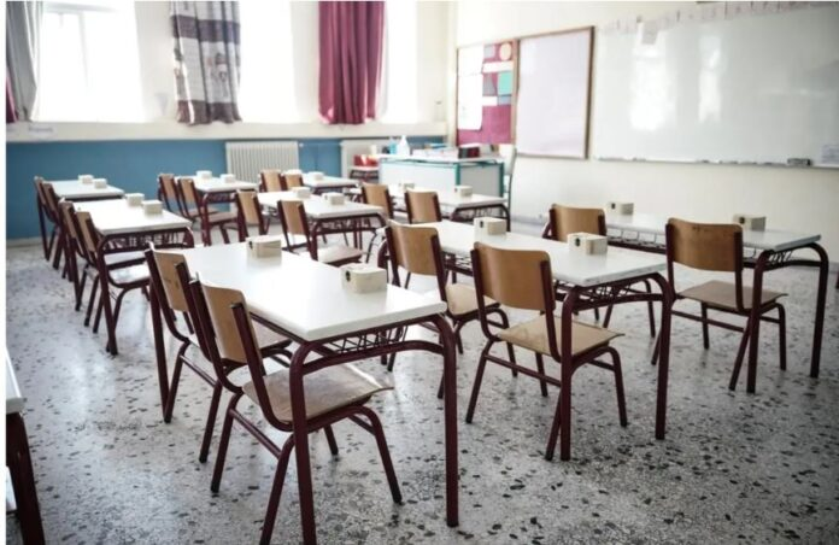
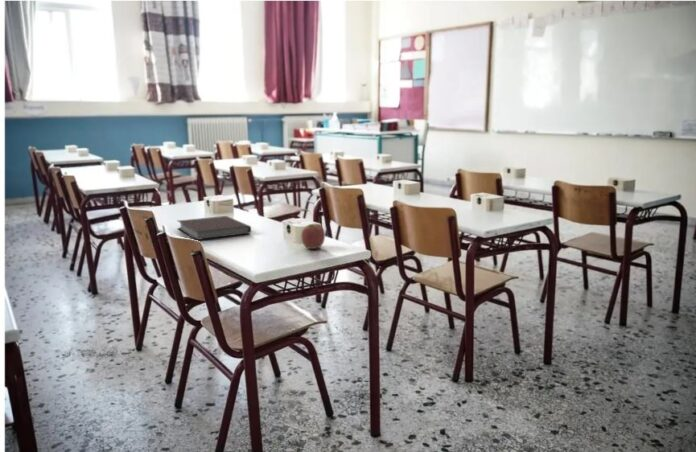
+ notebook [177,215,252,241]
+ apple [300,222,326,250]
